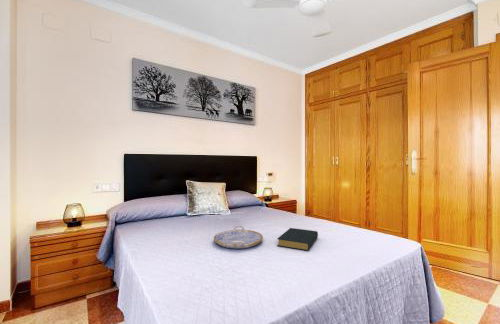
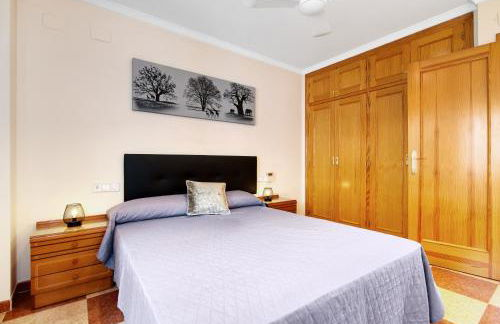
- serving tray [213,225,264,250]
- hardback book [276,227,319,251]
